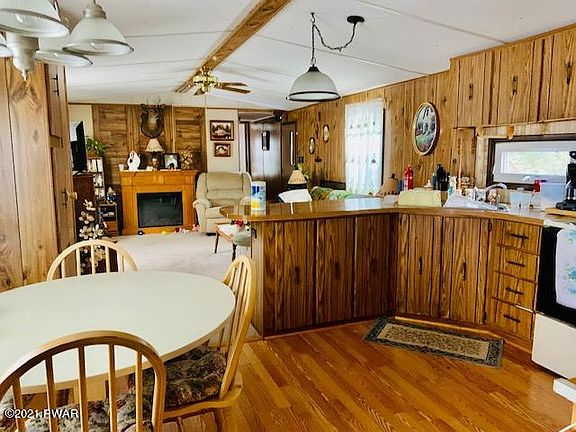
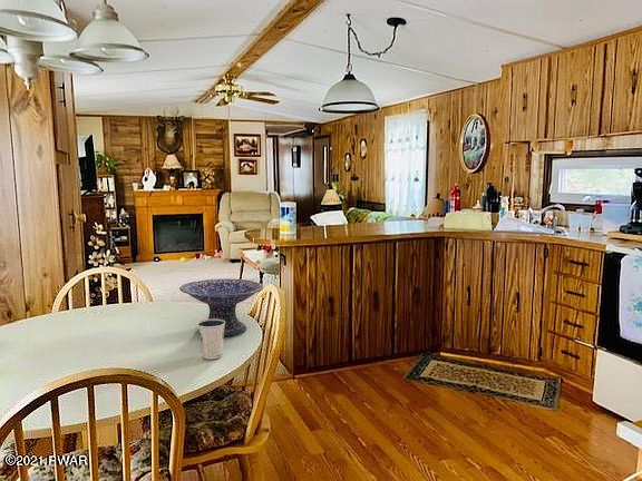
+ decorative bowl [178,277,265,337]
+ dixie cup [196,318,225,361]
